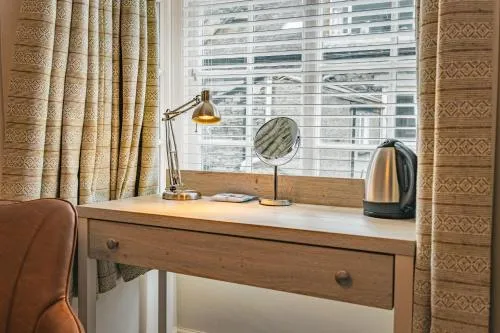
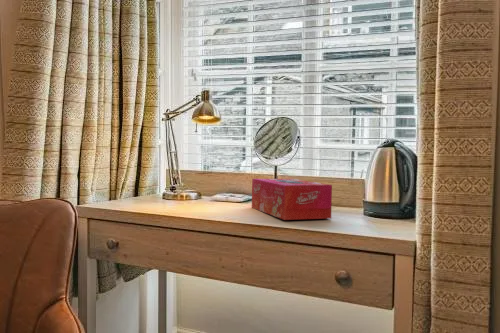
+ tissue box [251,178,333,221]
